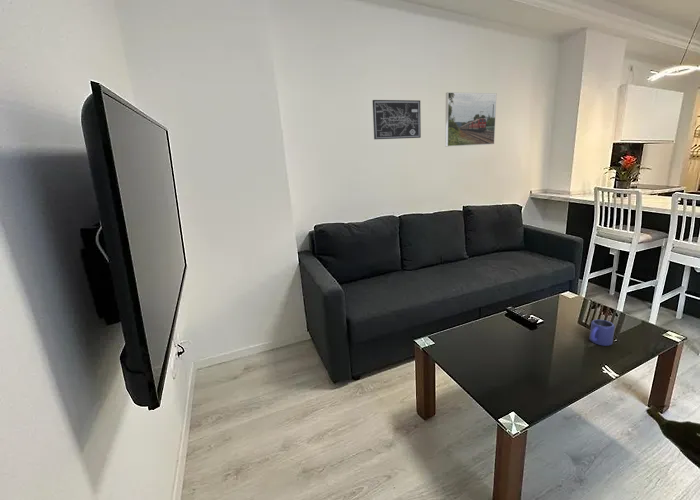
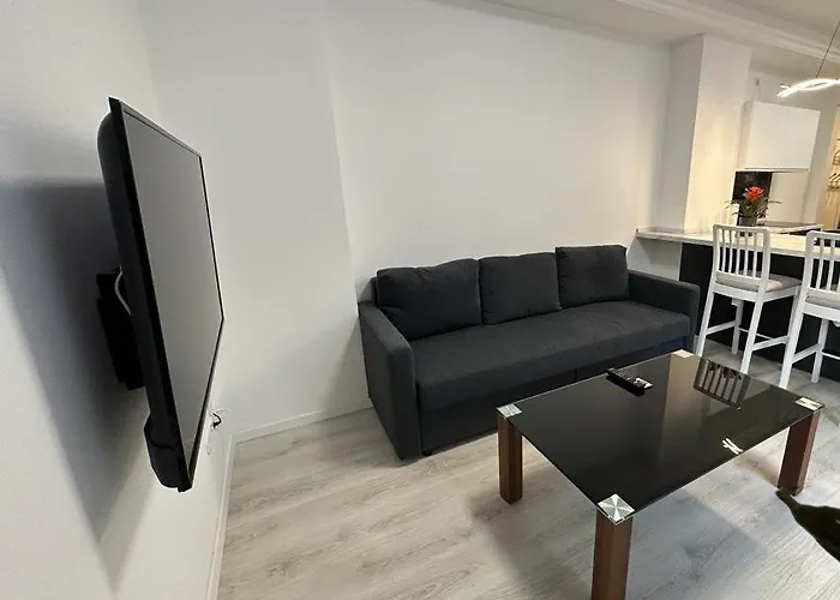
- wall art [371,99,422,140]
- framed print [444,91,498,148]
- mug [588,319,616,347]
